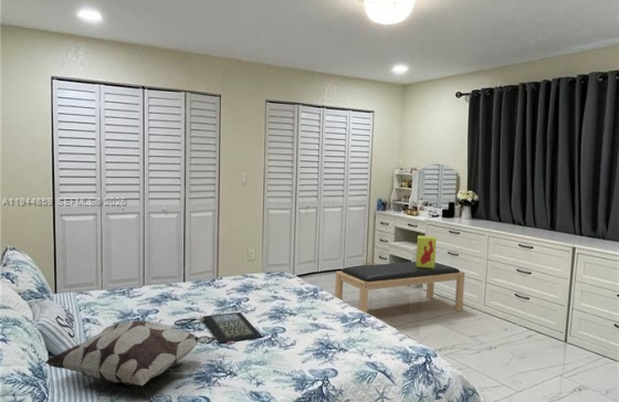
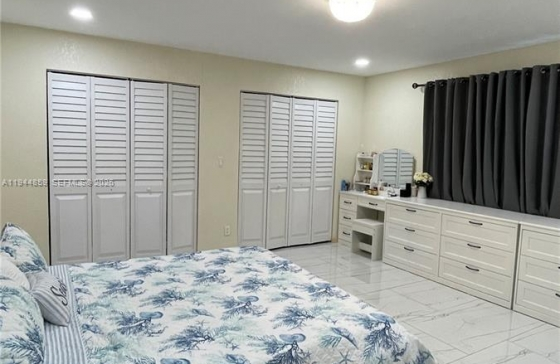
- bench [334,261,465,314]
- decorative box [416,234,438,268]
- decorative pillow [44,320,217,387]
- clutch bag [174,311,263,345]
